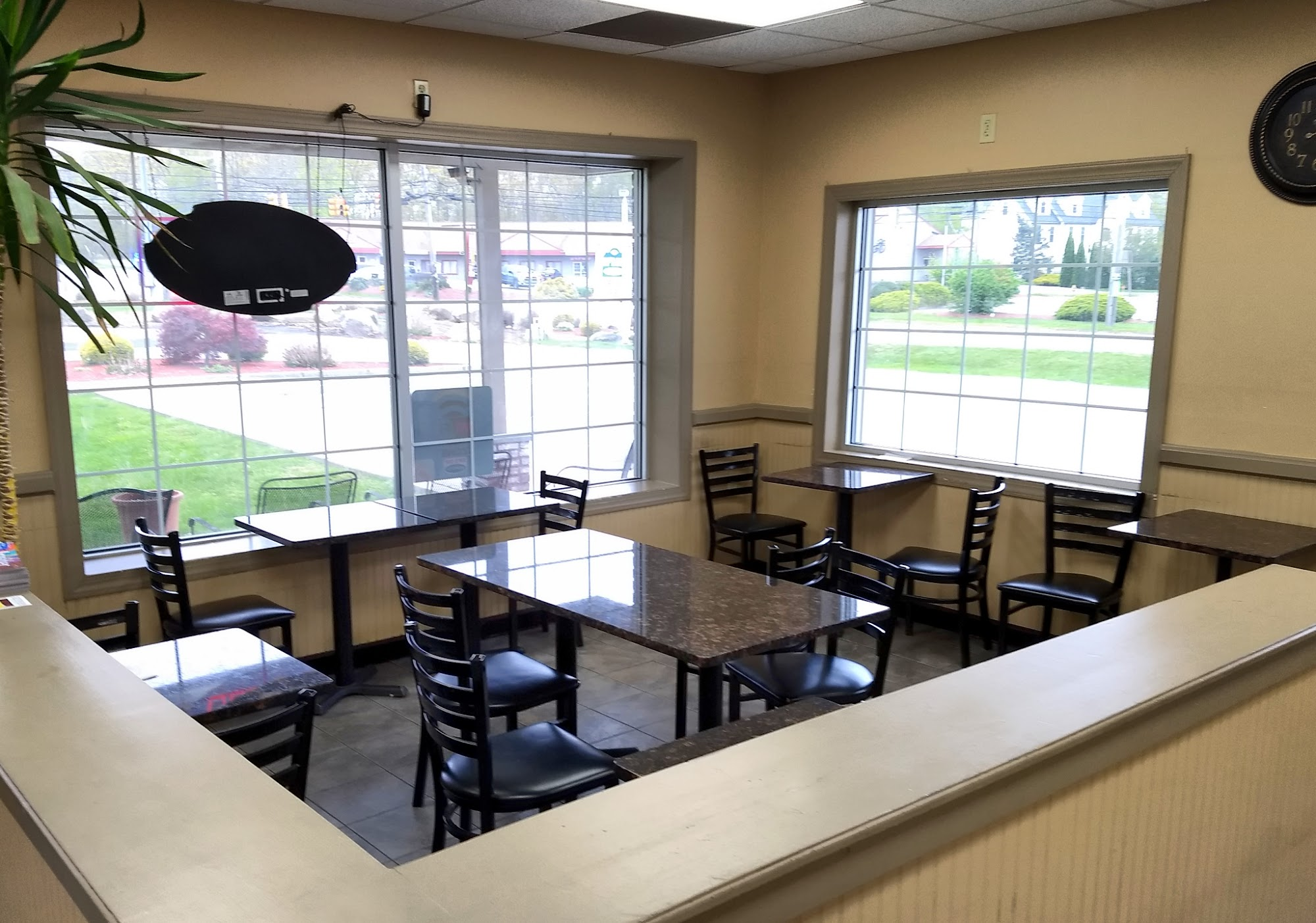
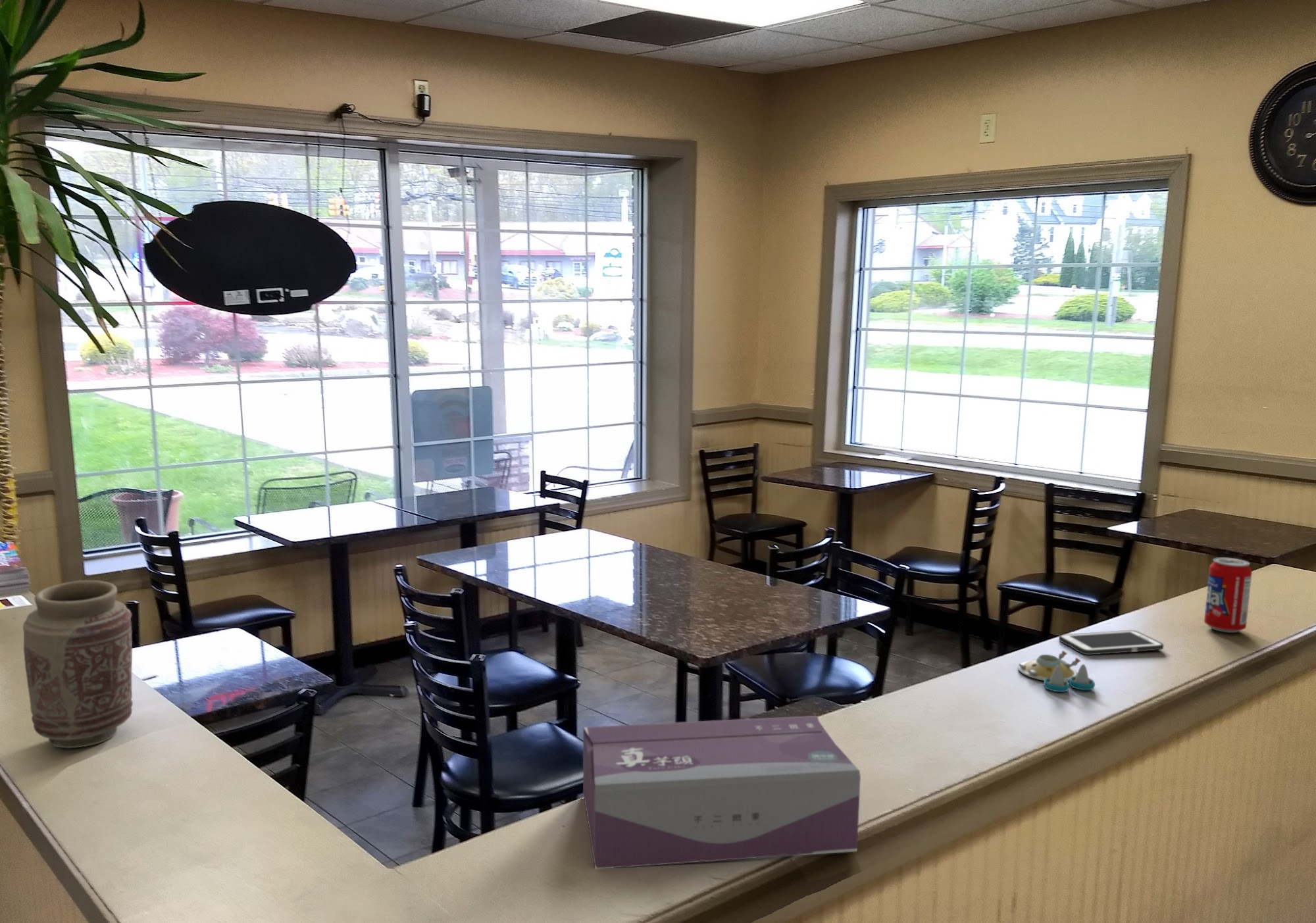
+ salt and pepper shaker set [1017,650,1096,693]
+ beverage can [1203,557,1253,634]
+ tissue box [582,715,861,870]
+ cell phone [1058,630,1165,655]
+ vase [22,580,134,749]
